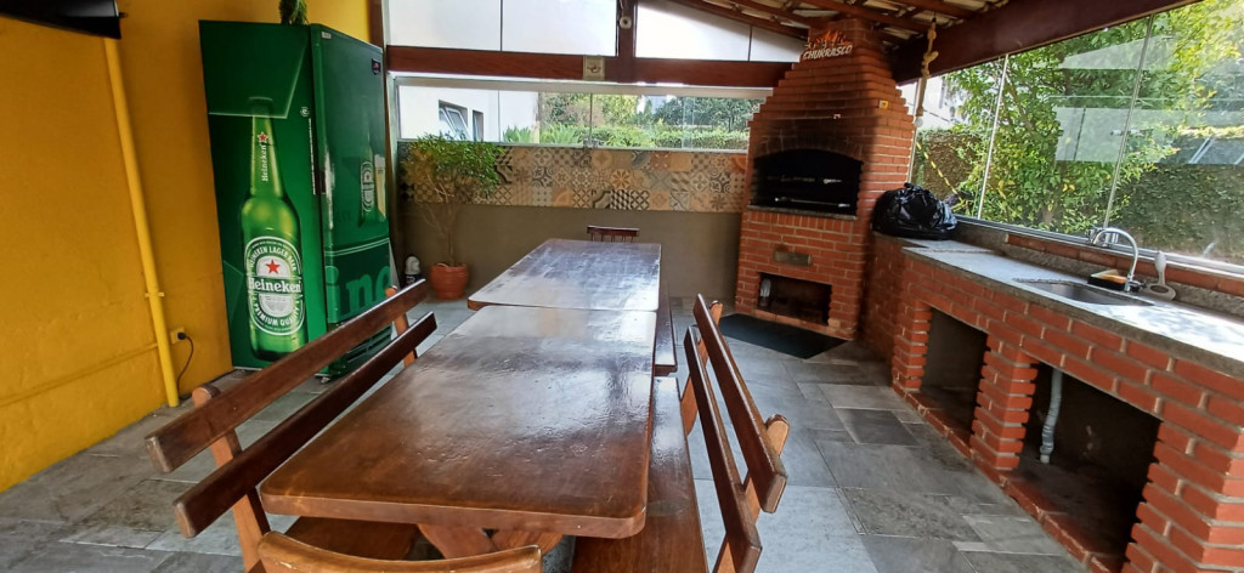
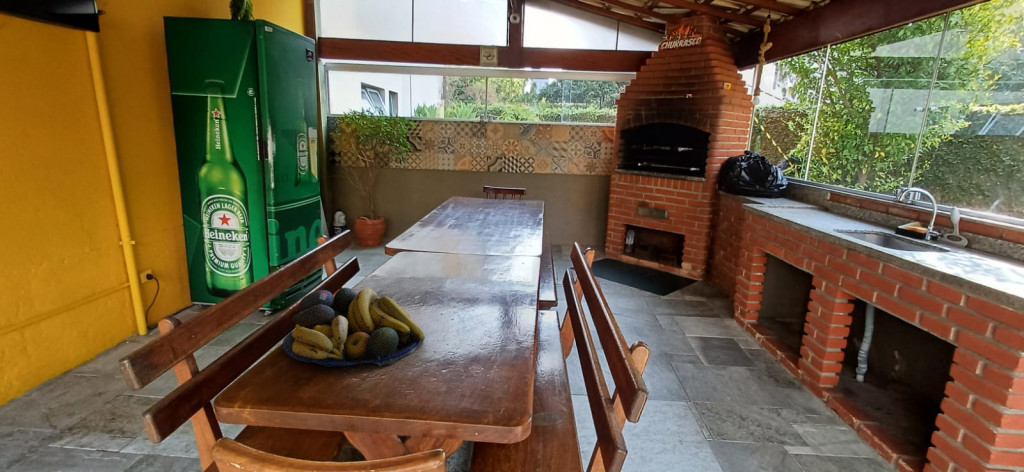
+ fruit bowl [282,287,426,368]
